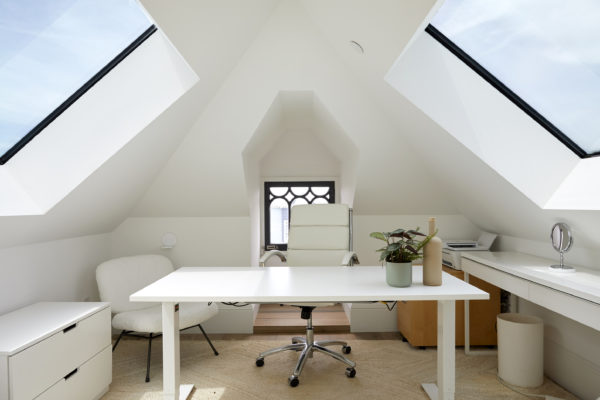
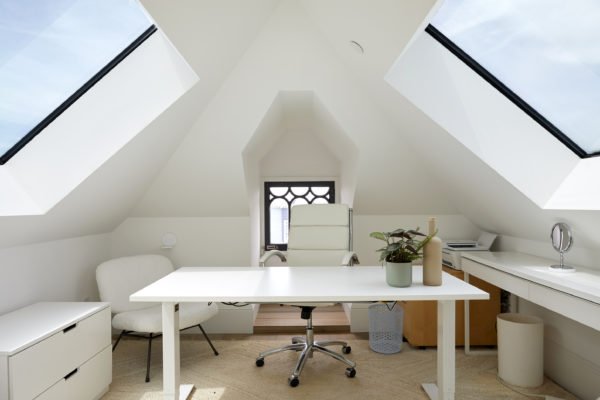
+ waste bin [367,303,404,355]
